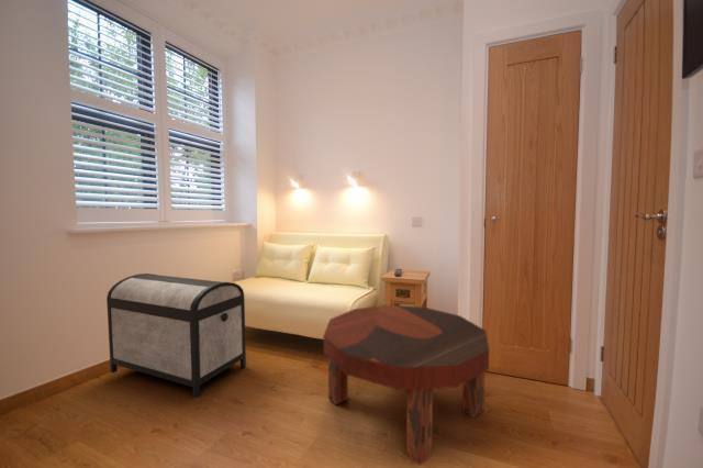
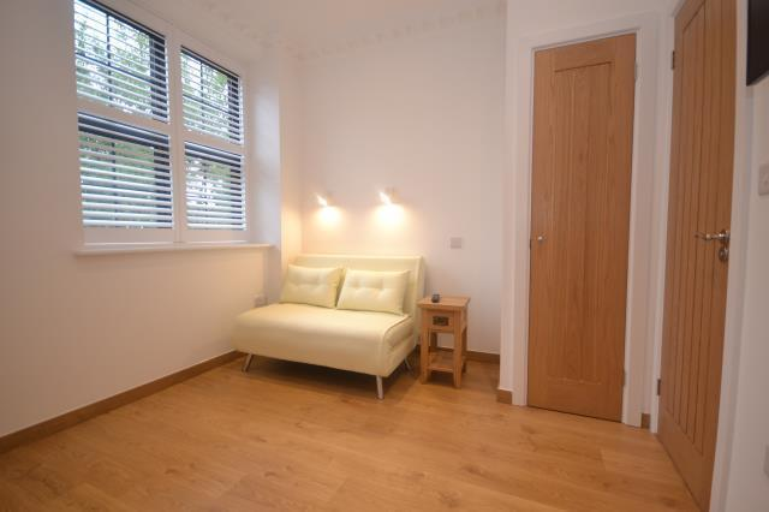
- coffee table [322,304,490,467]
- storage chest [105,272,247,400]
